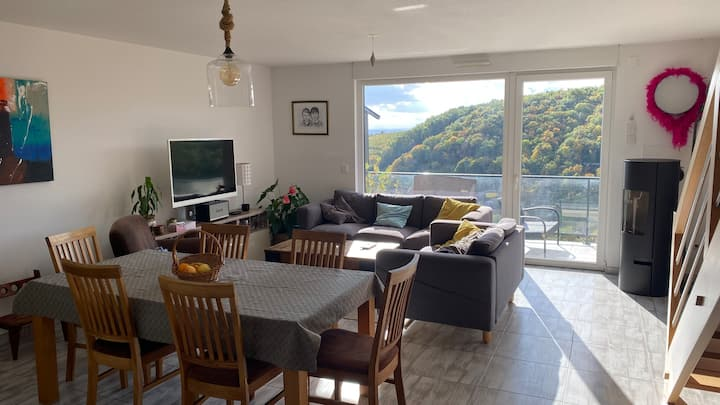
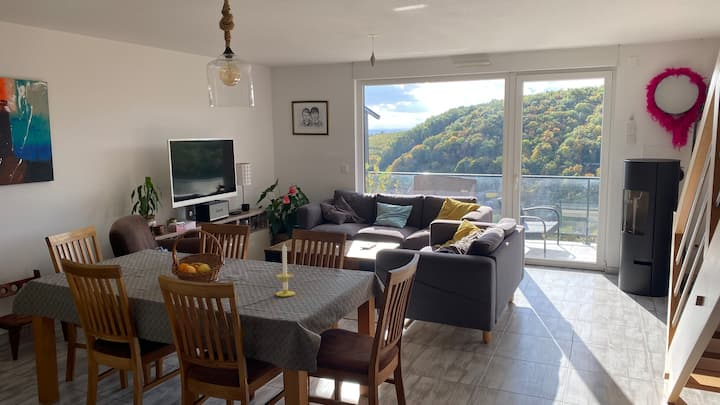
+ candle [275,243,296,297]
